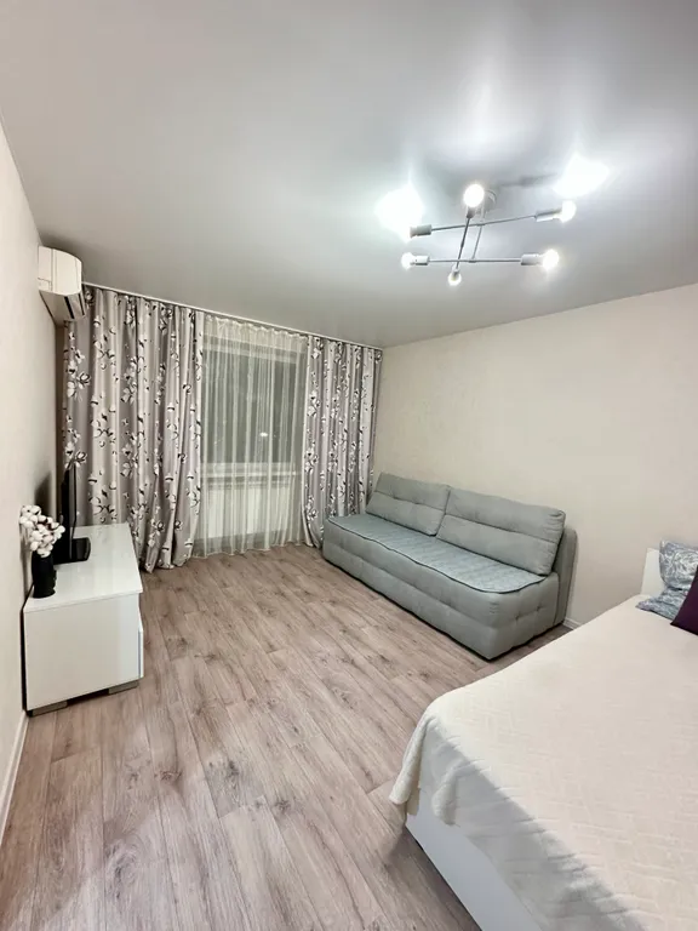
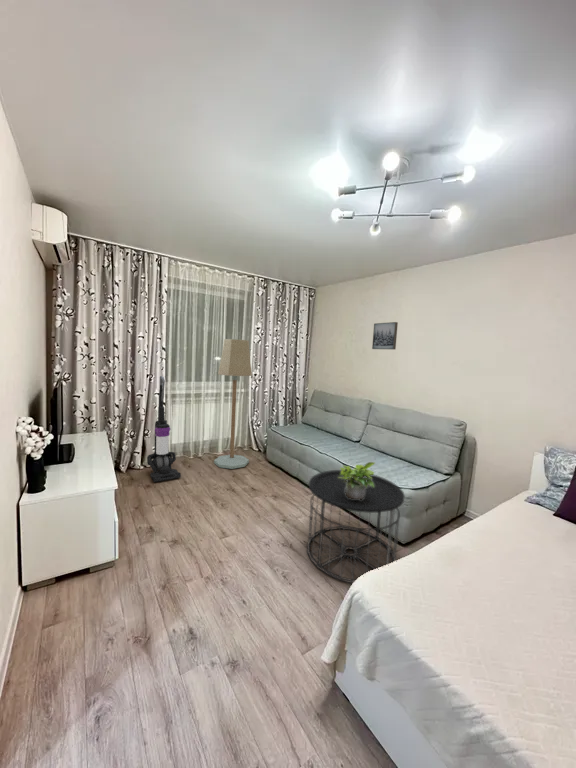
+ floor lamp [213,338,253,470]
+ vacuum cleaner [146,375,182,483]
+ wall art [371,321,399,351]
+ potted plant [338,461,376,500]
+ side table [306,469,406,584]
